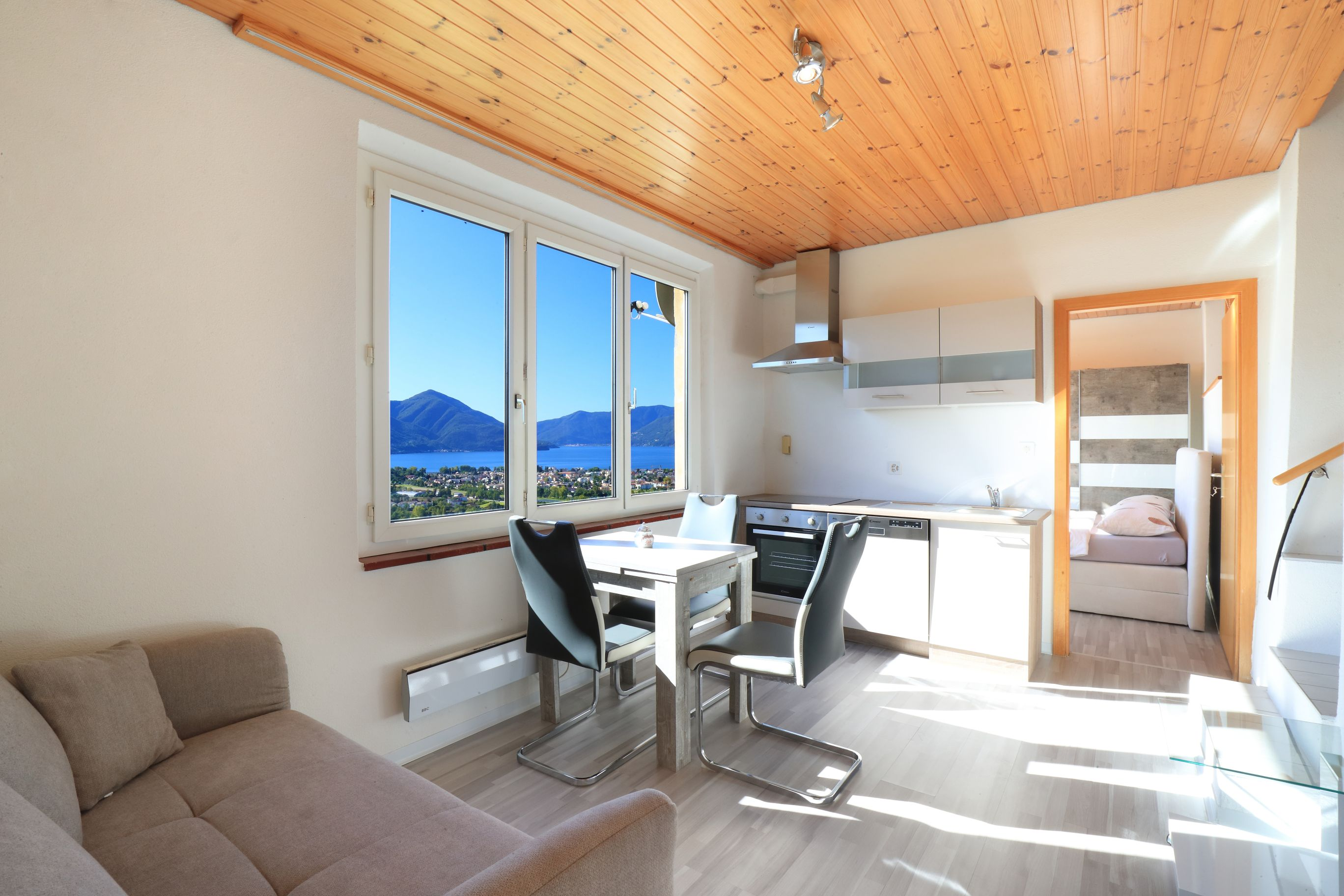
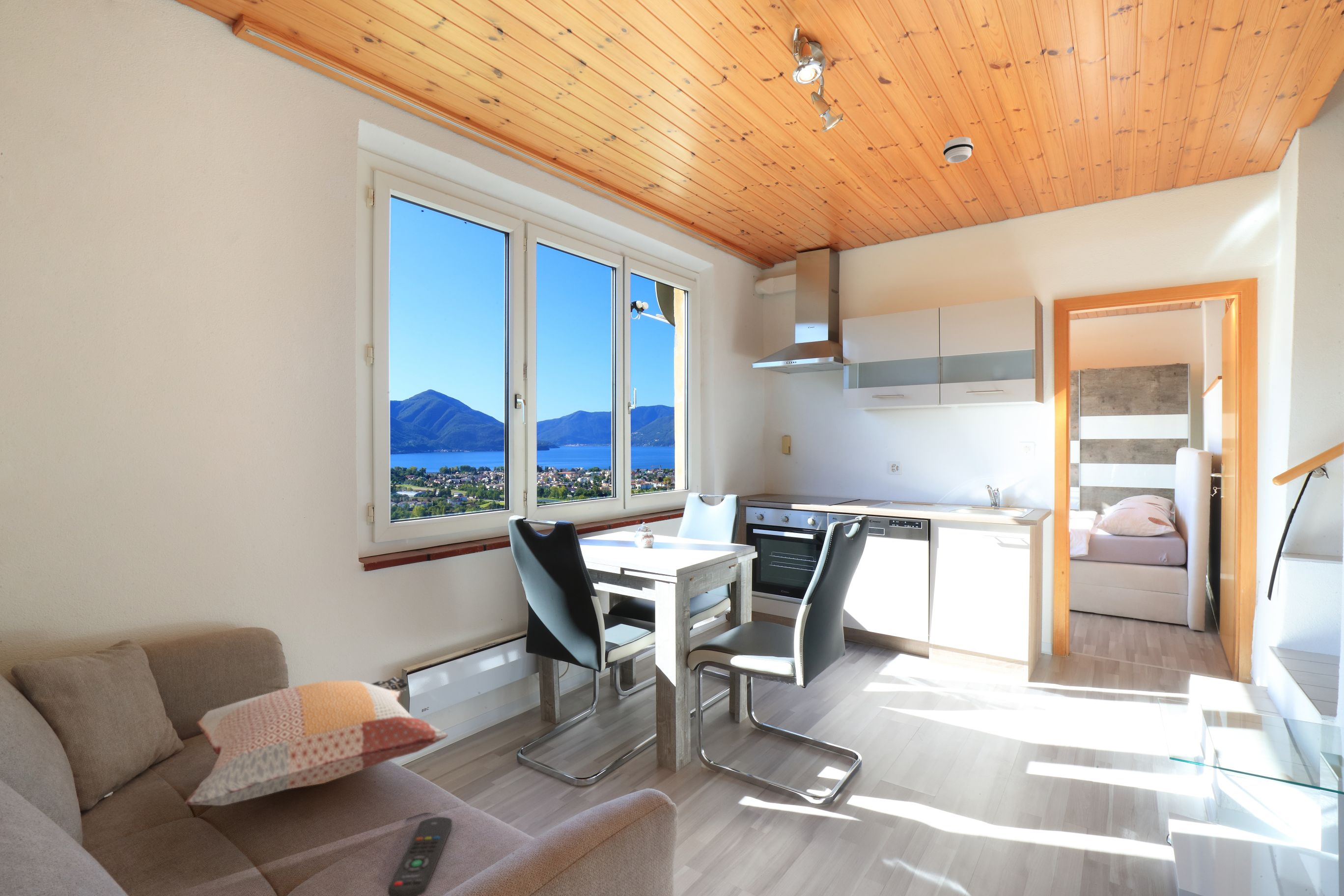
+ smoke detector [943,137,974,164]
+ decorative pillow [185,676,448,806]
+ remote control [388,816,452,896]
